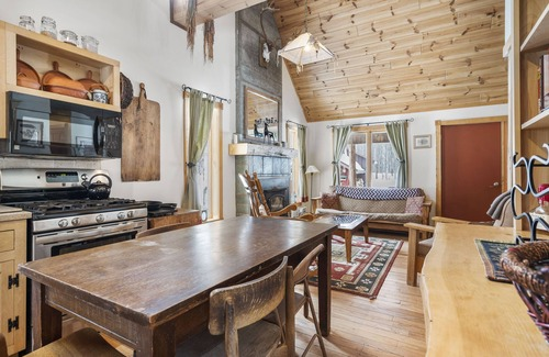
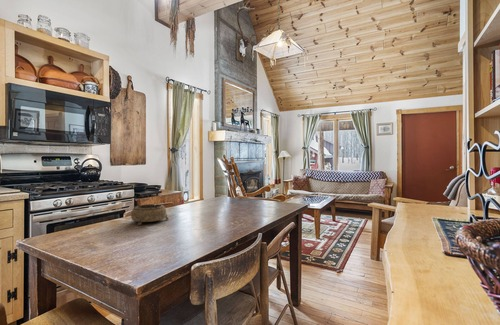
+ decorative bowl [130,203,170,226]
